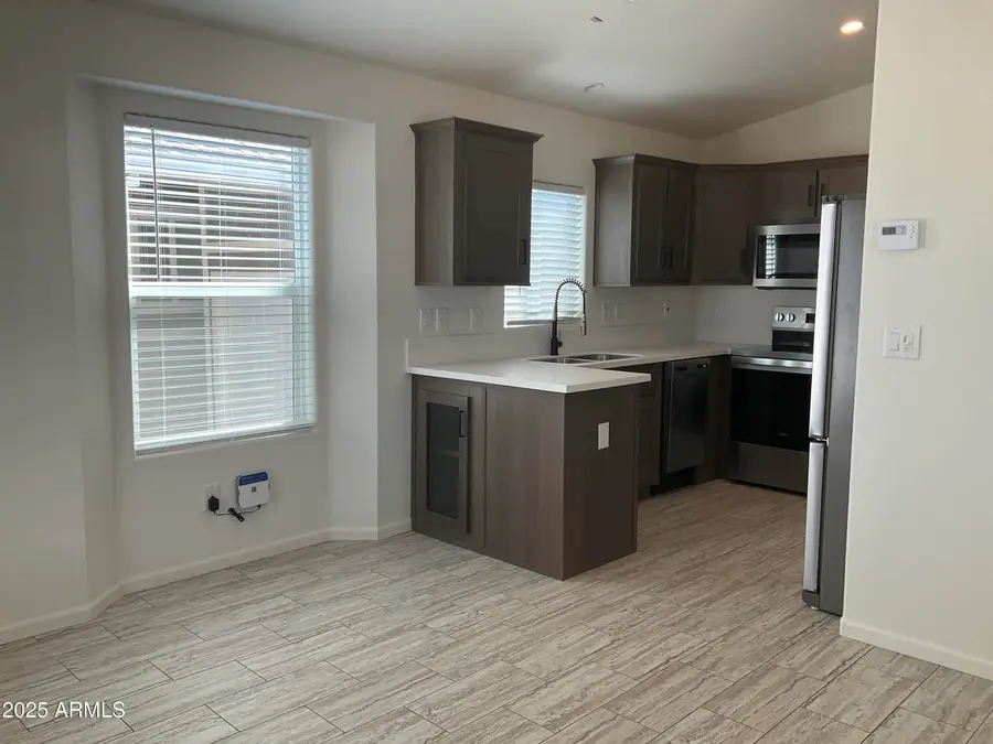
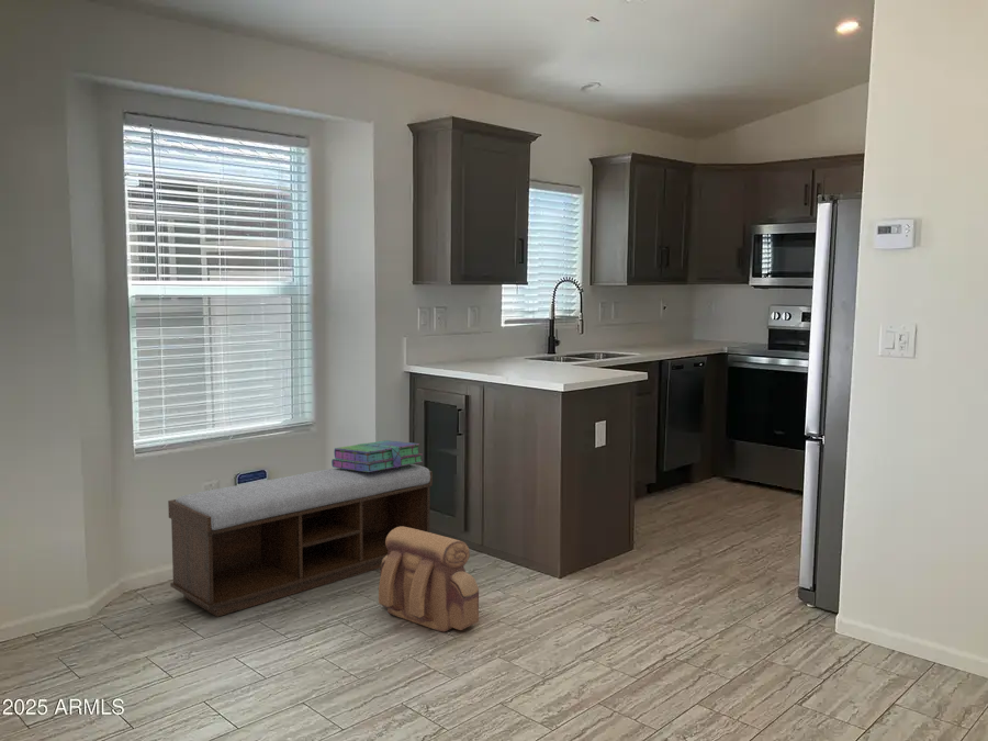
+ backpack [378,527,480,633]
+ bench [167,463,434,618]
+ stack of books [330,439,424,472]
